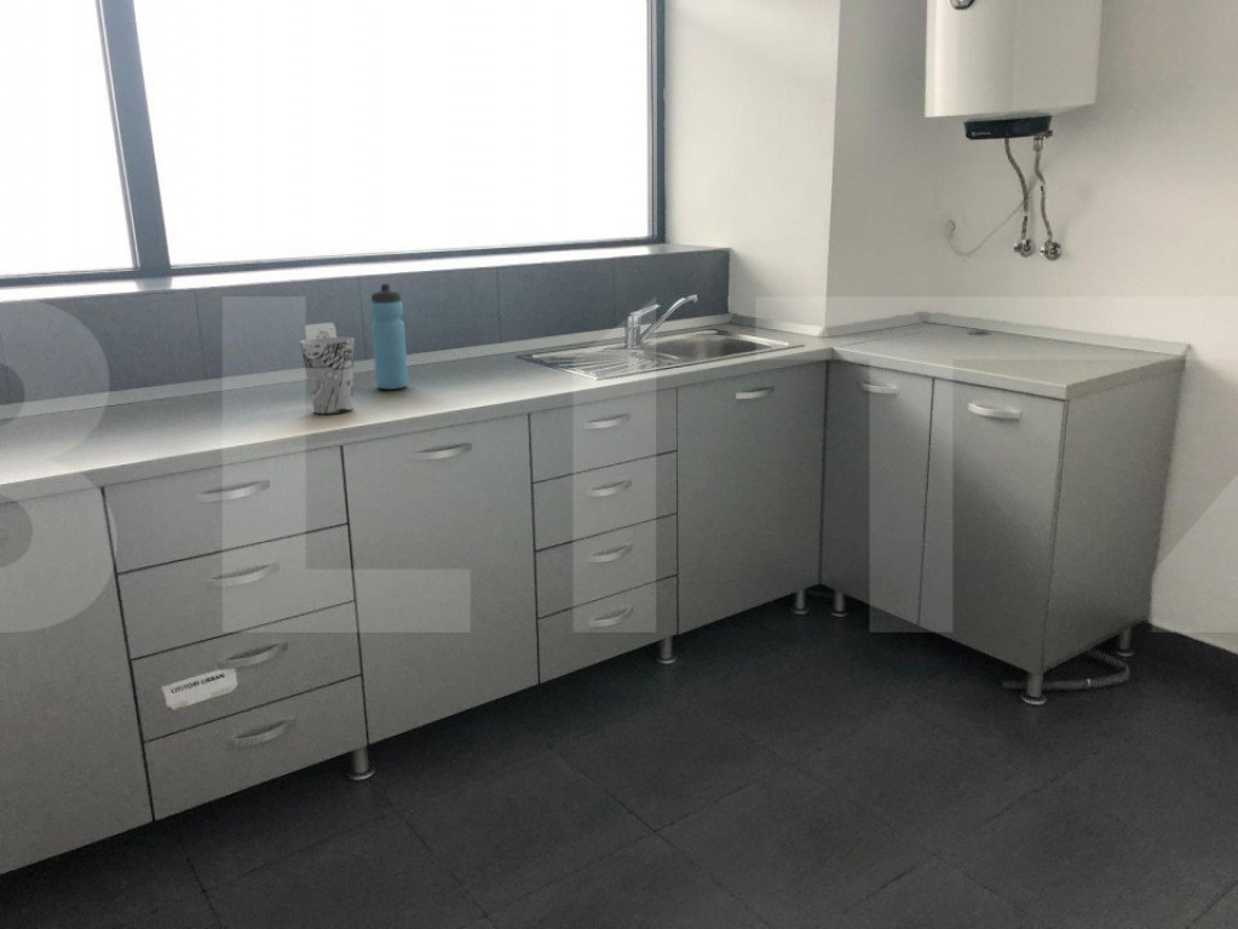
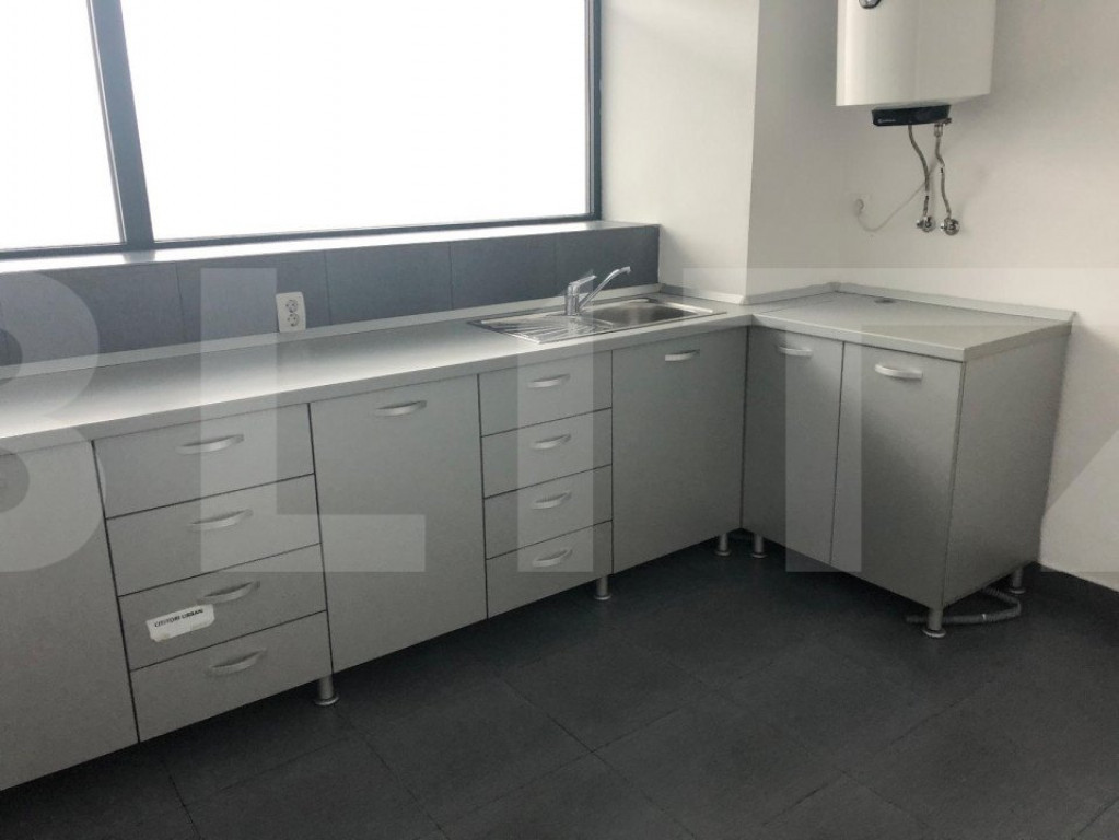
- cup [299,336,356,415]
- water bottle [369,283,409,391]
